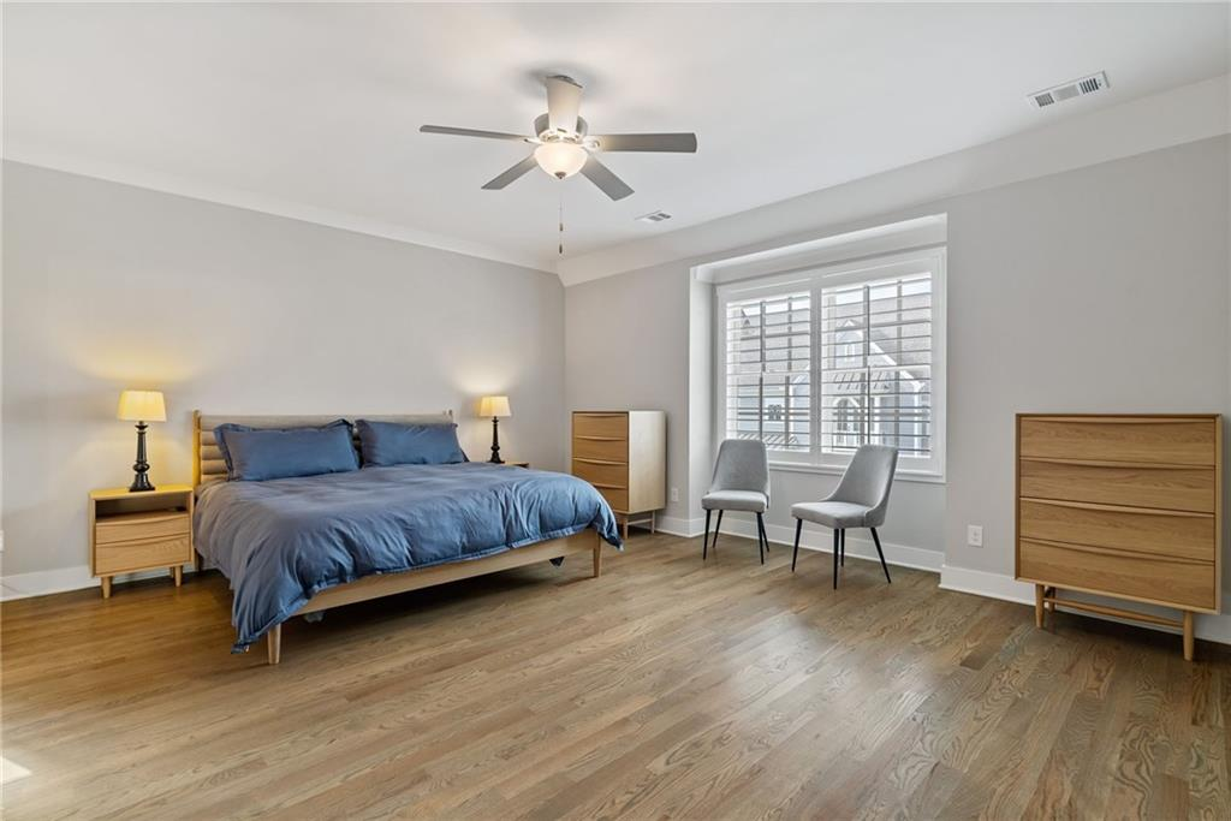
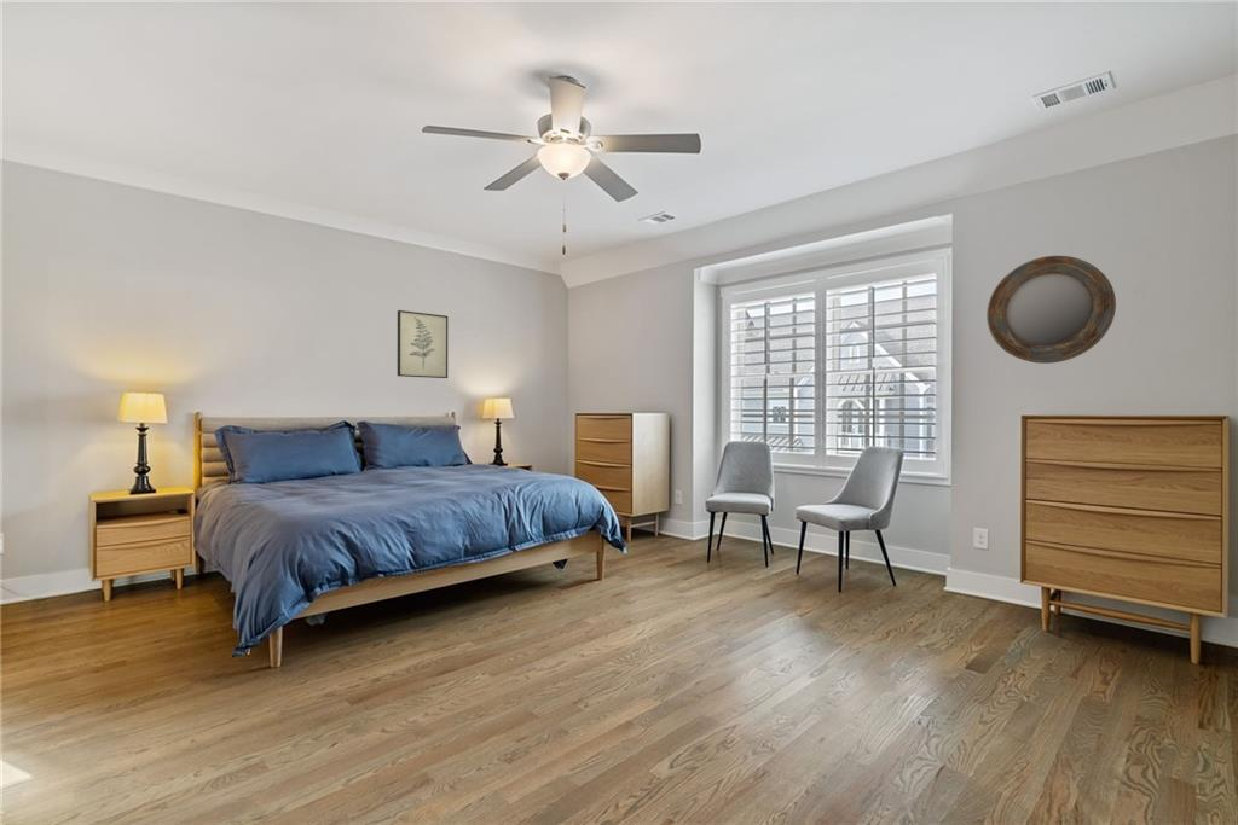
+ home mirror [985,255,1117,365]
+ wall art [397,309,449,379]
